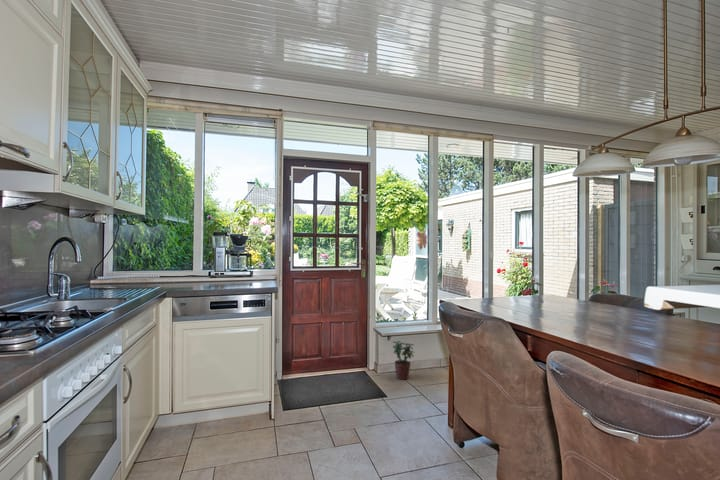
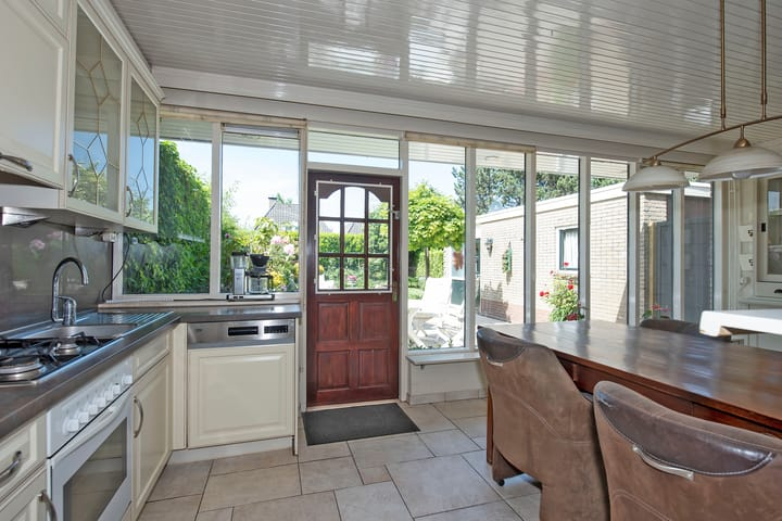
- potted plant [392,340,416,381]
